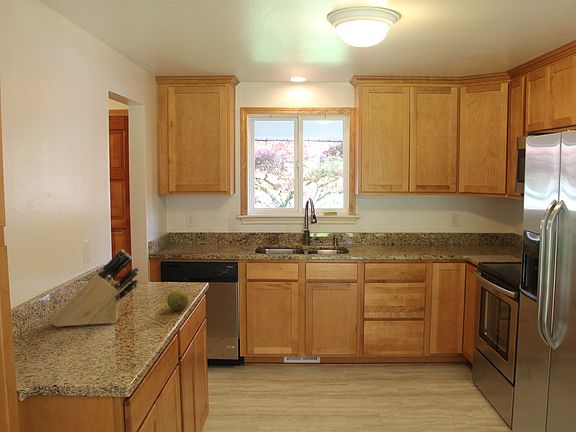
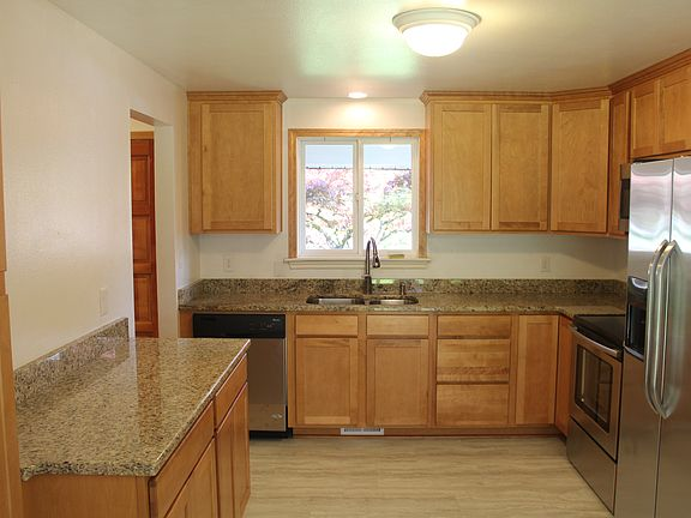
- knife block [49,249,140,328]
- fruit [166,289,190,312]
